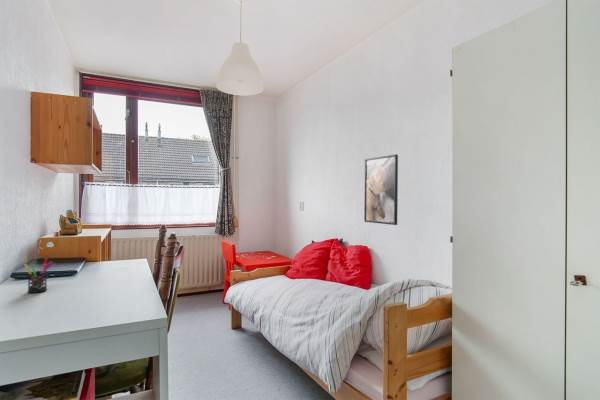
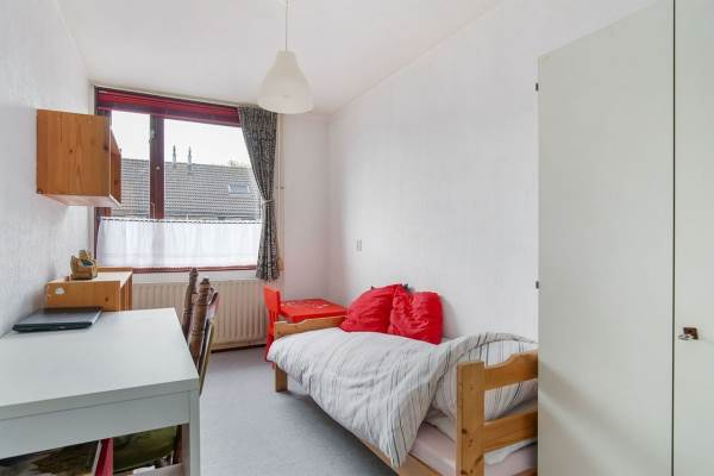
- pen holder [23,257,53,294]
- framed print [363,153,399,226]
